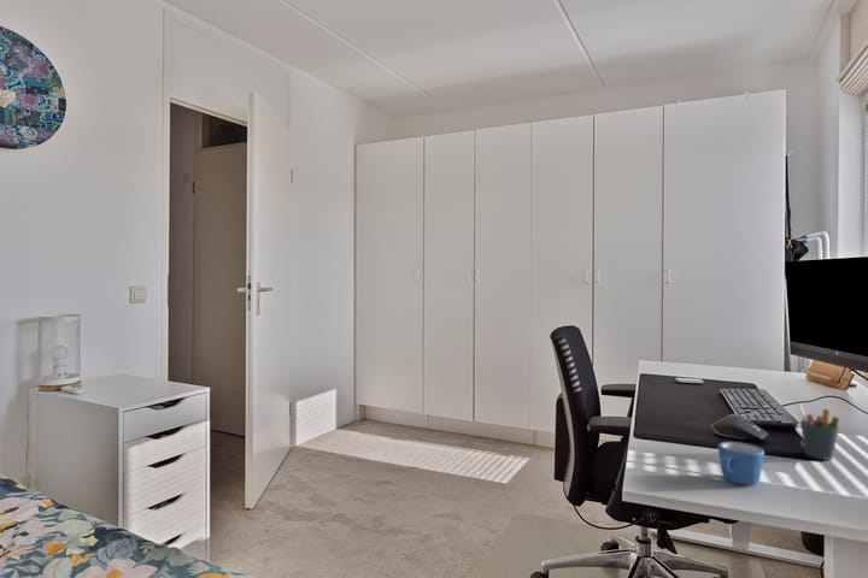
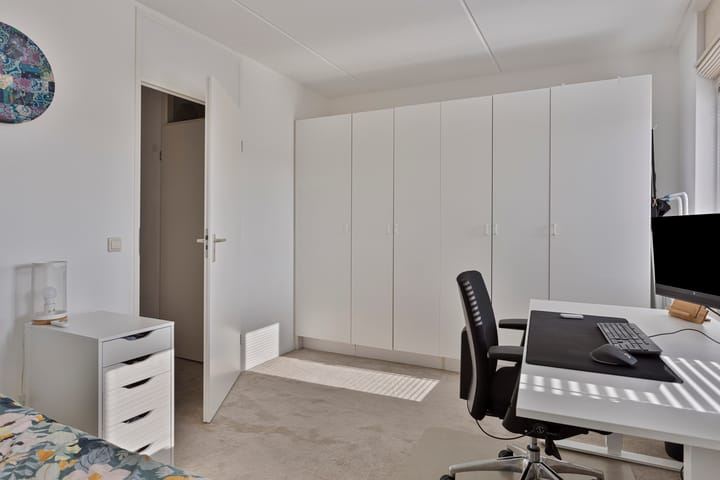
- pen holder [798,402,841,461]
- mug [717,441,766,486]
